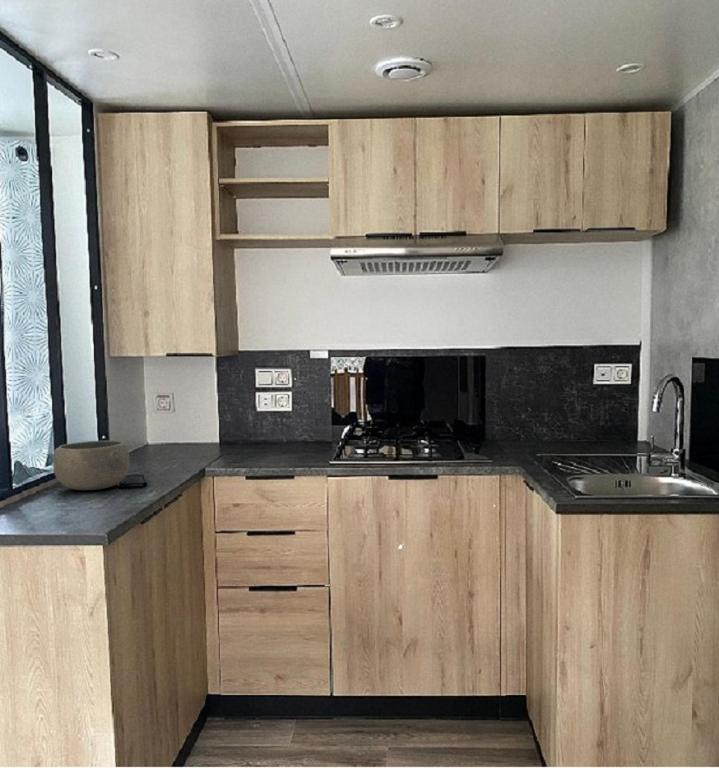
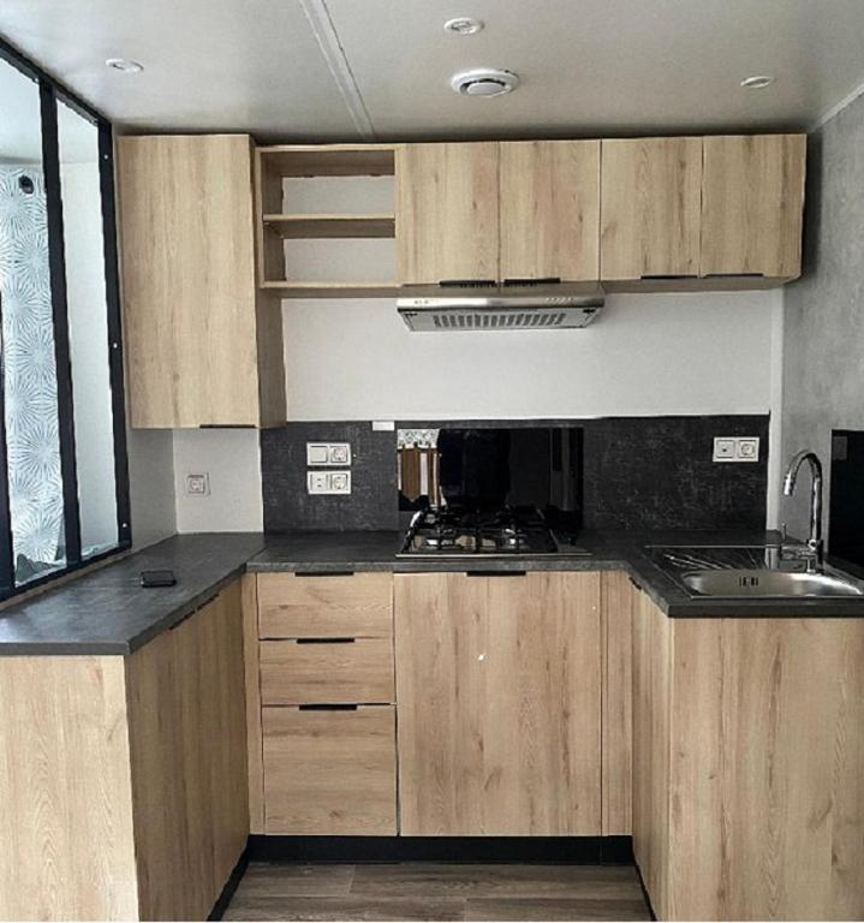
- bowl [52,440,131,491]
